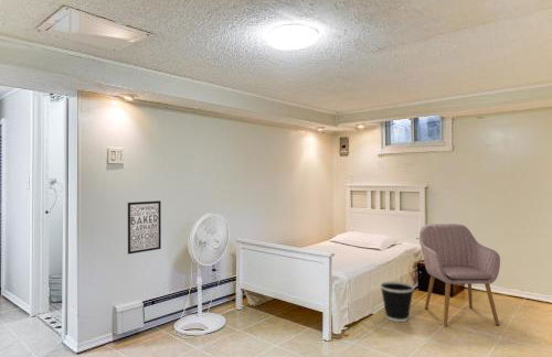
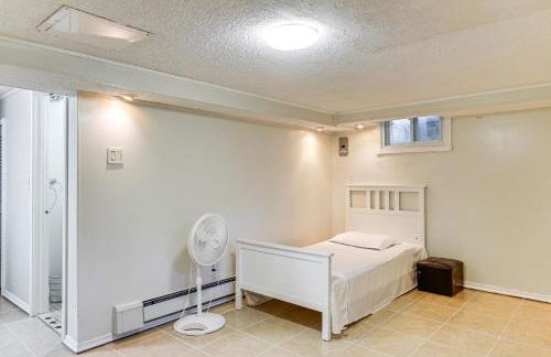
- chair [418,223,501,327]
- wall art [127,199,162,255]
- wastebasket [379,281,415,323]
